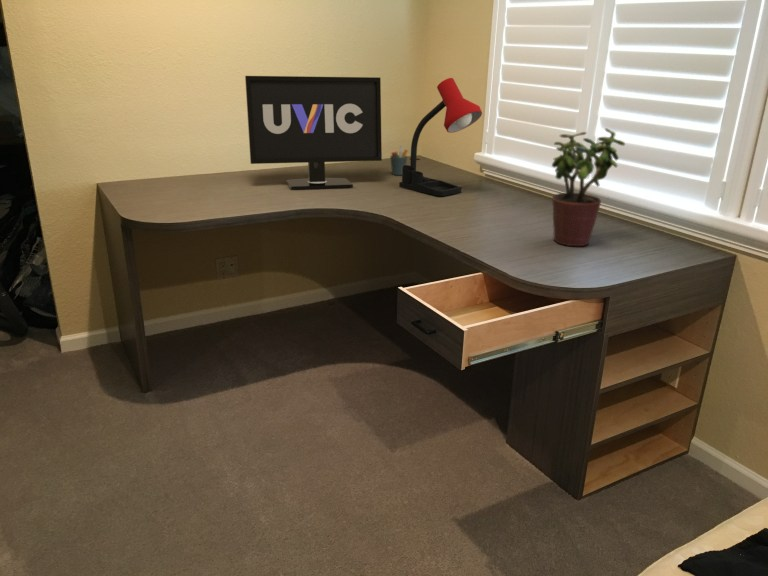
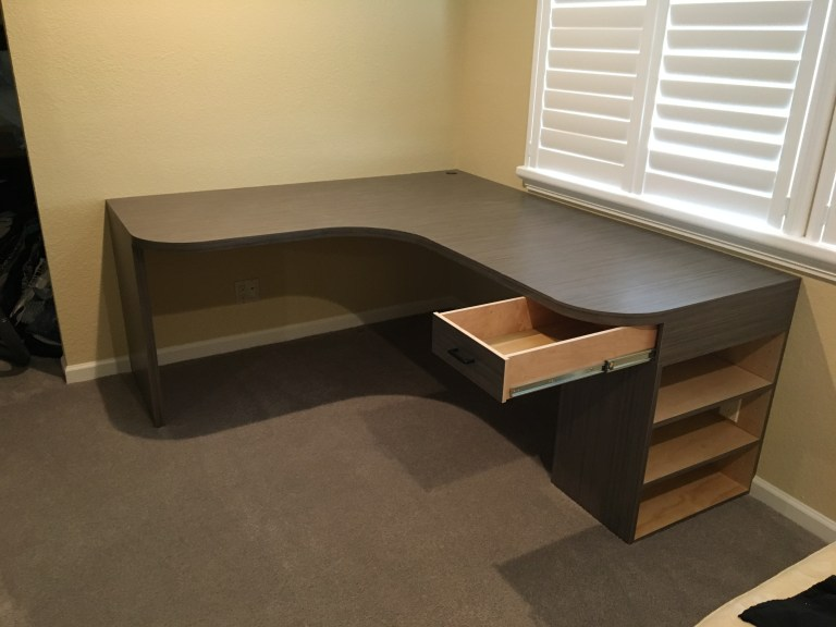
- desk lamp [398,77,483,197]
- monitor [244,75,383,190]
- pen holder [389,145,409,176]
- potted plant [551,127,626,247]
